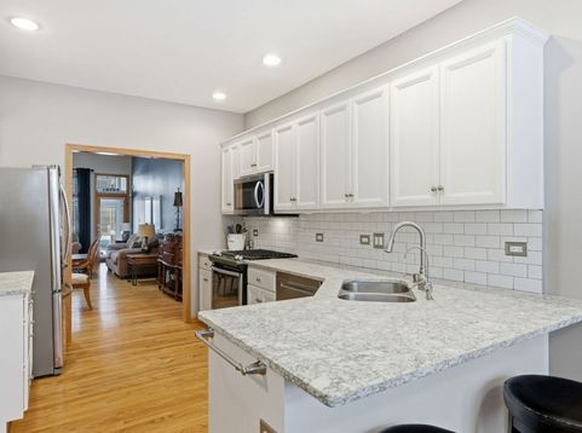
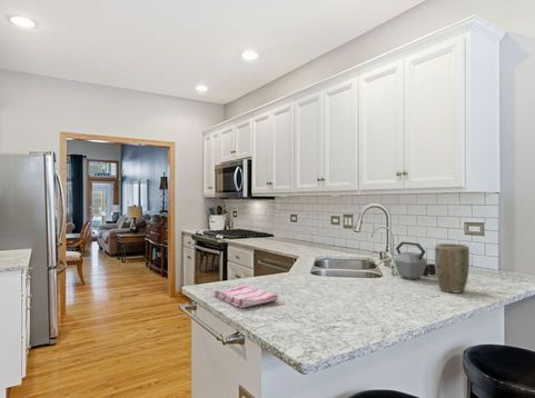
+ kettle [393,241,436,280]
+ dish towel [212,283,279,309]
+ plant pot [434,242,470,293]
